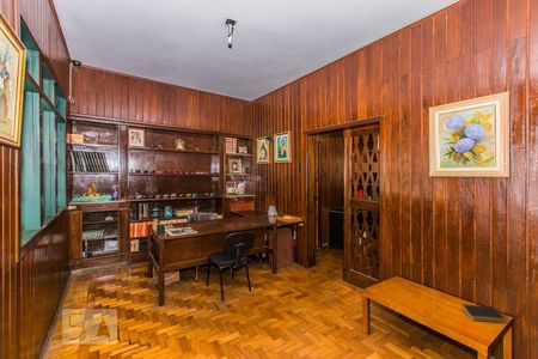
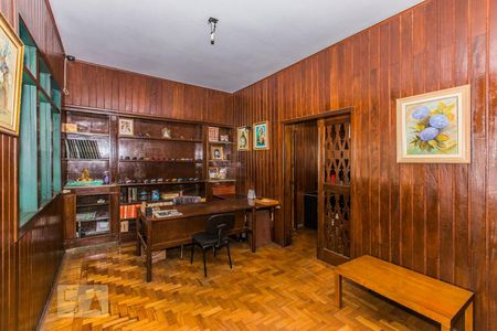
- notepad [459,303,509,324]
